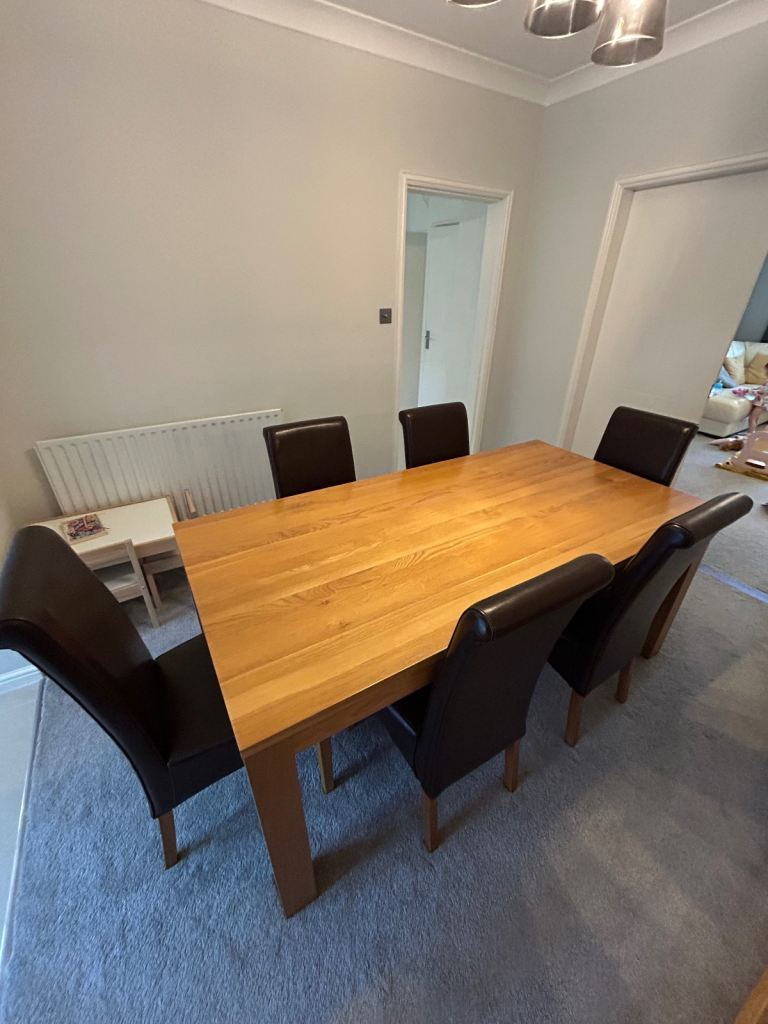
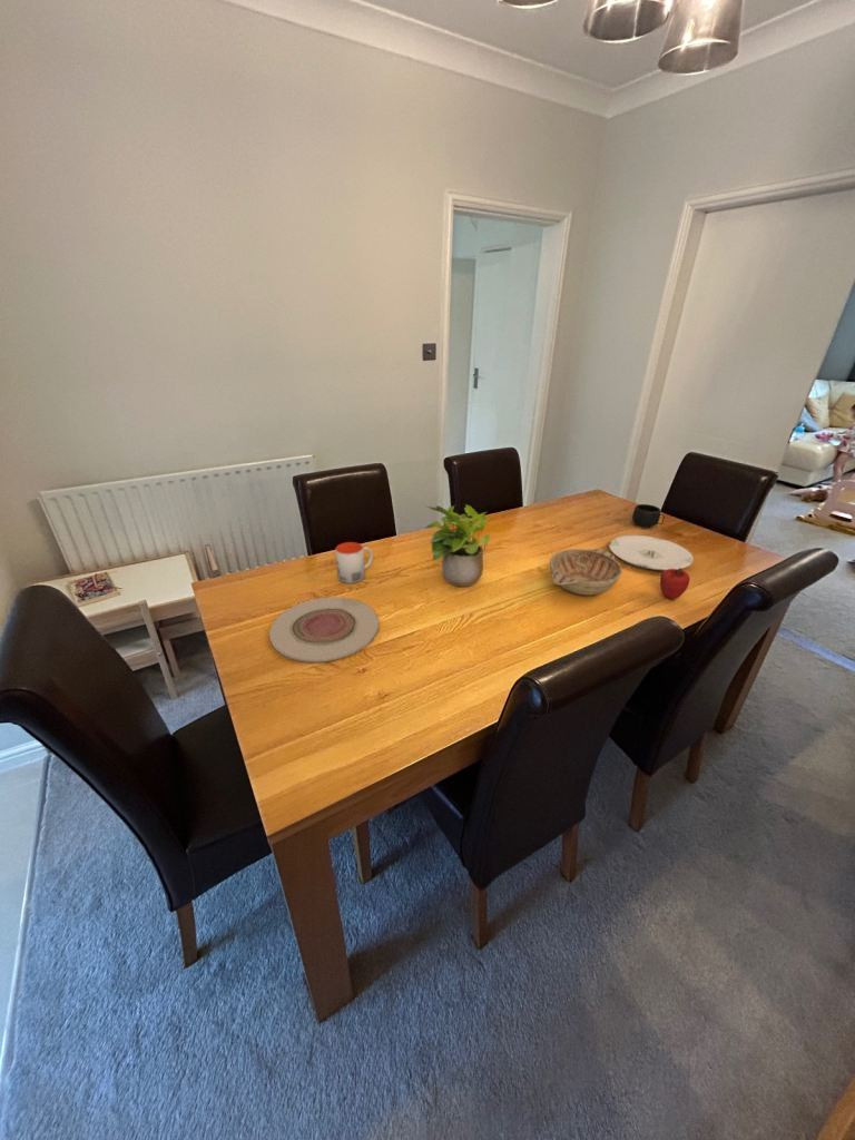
+ plate [608,534,695,571]
+ apple [659,568,690,600]
+ decorative bowl [549,548,623,597]
+ mug [334,541,374,584]
+ potted plant [423,503,492,588]
+ mug [631,503,666,528]
+ plate [268,597,380,664]
